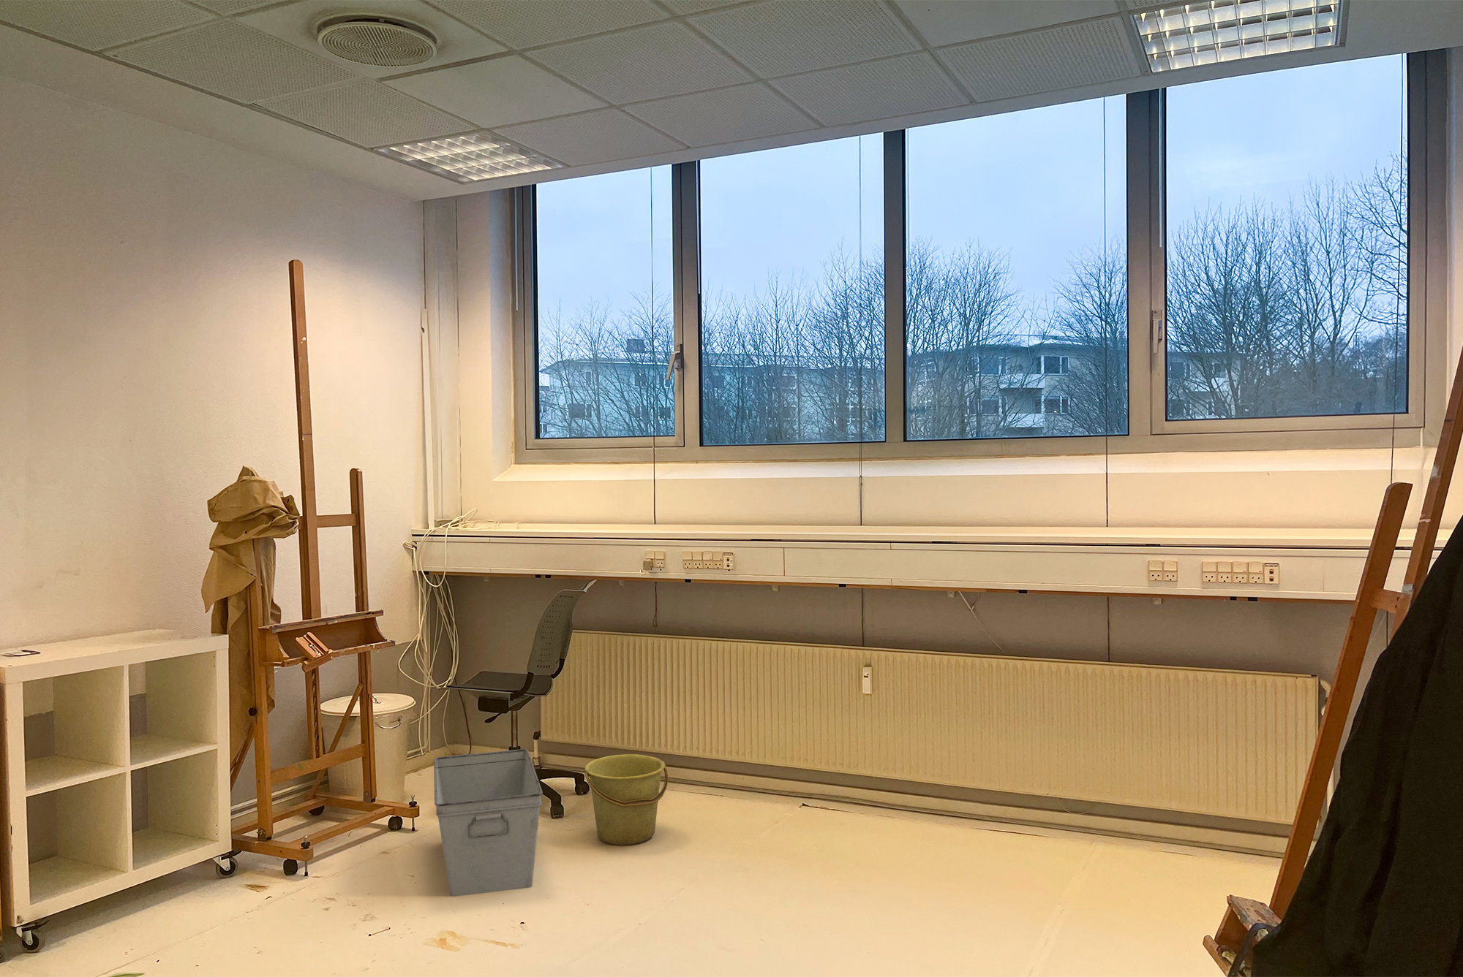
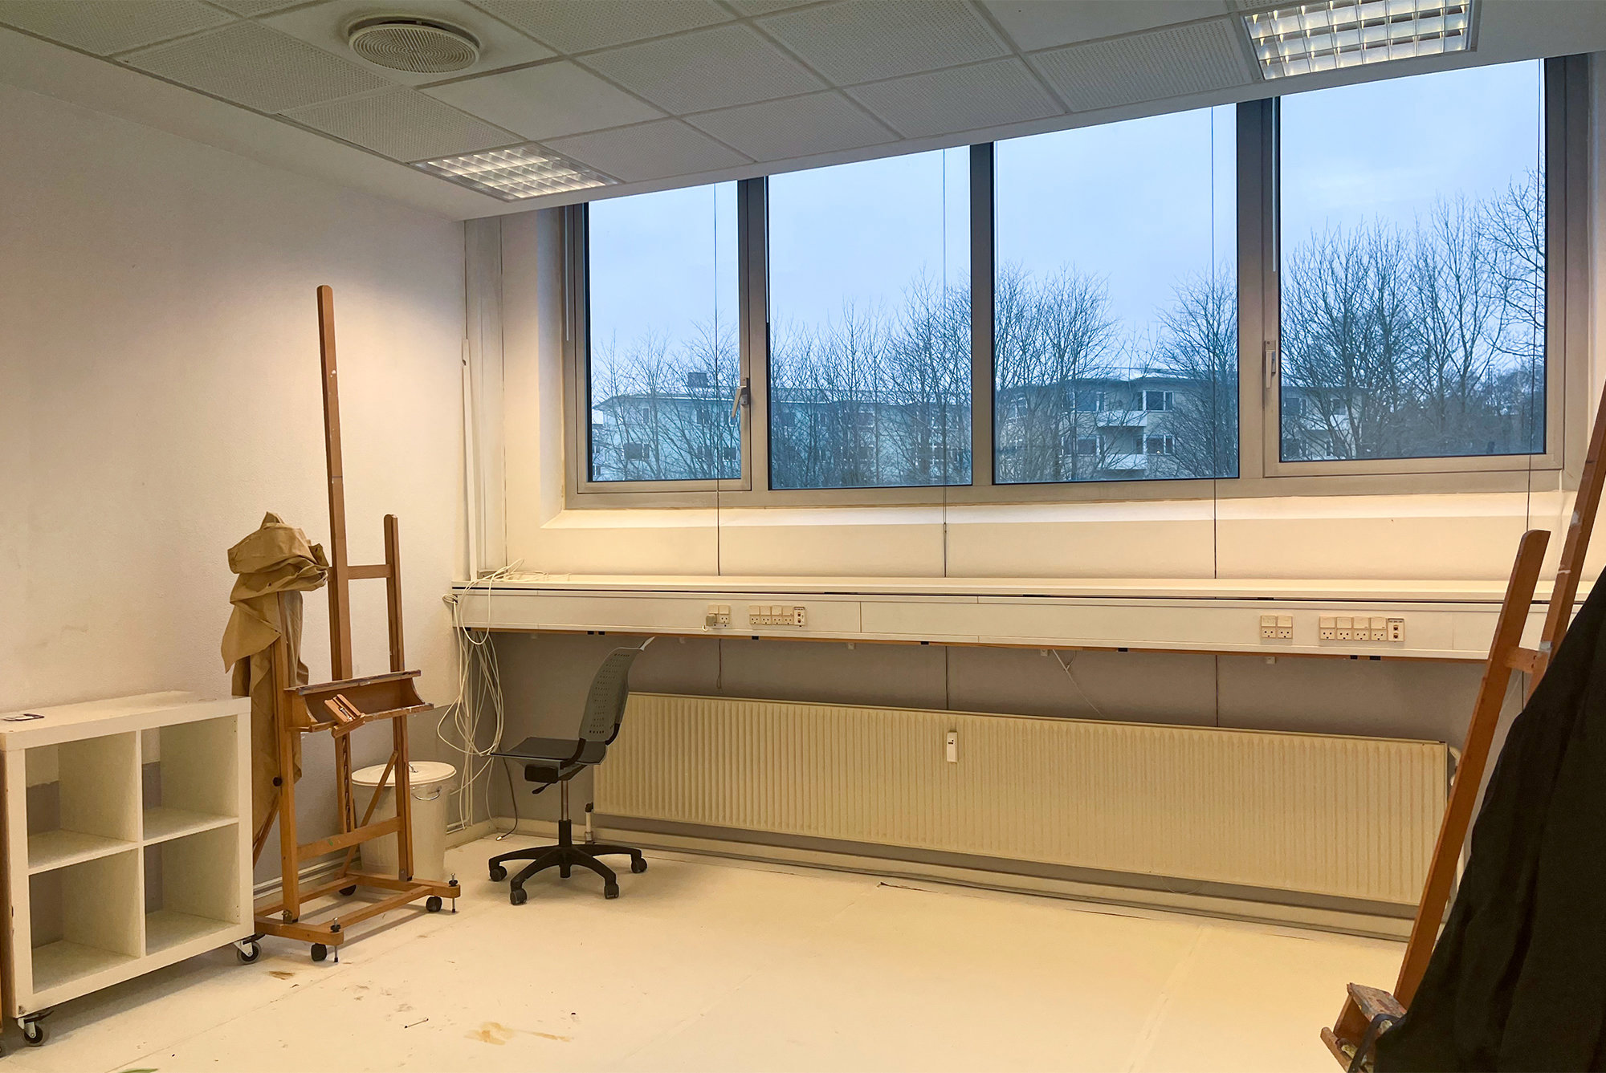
- storage bin [433,748,543,897]
- bucket [584,753,669,845]
